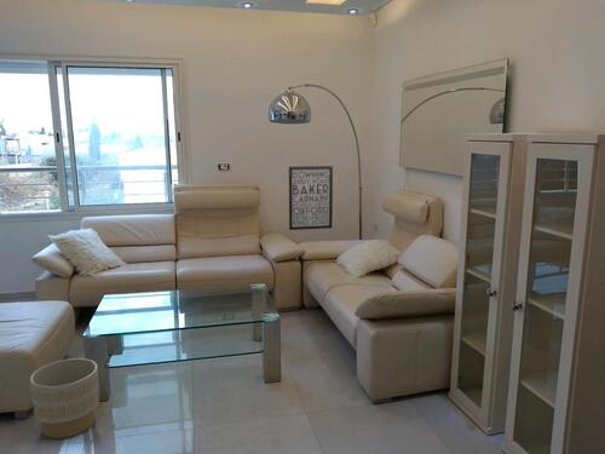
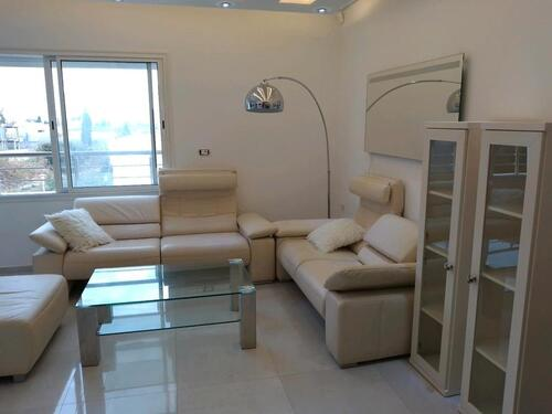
- wall art [288,165,334,231]
- planter [29,357,100,439]
